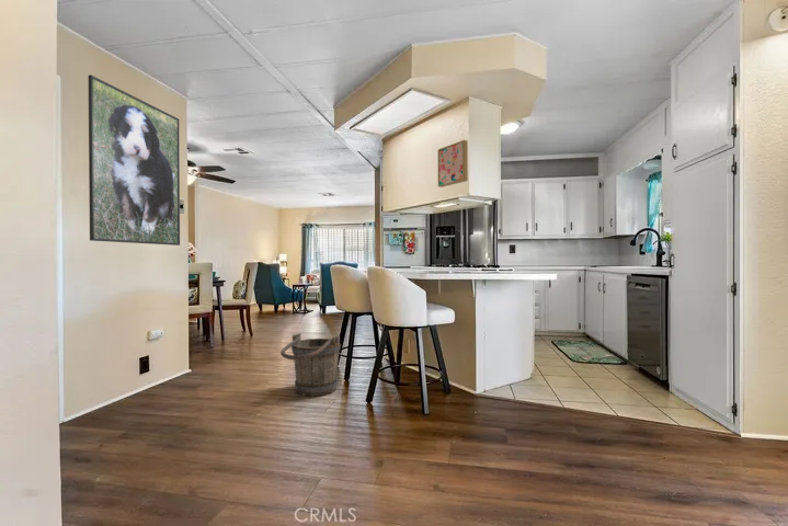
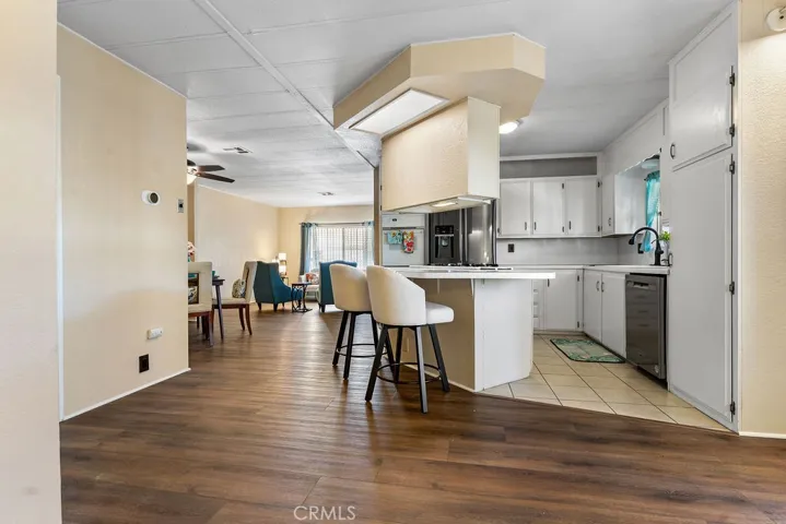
- bucket [279,332,342,398]
- wall art [437,139,469,188]
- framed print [88,73,181,247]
